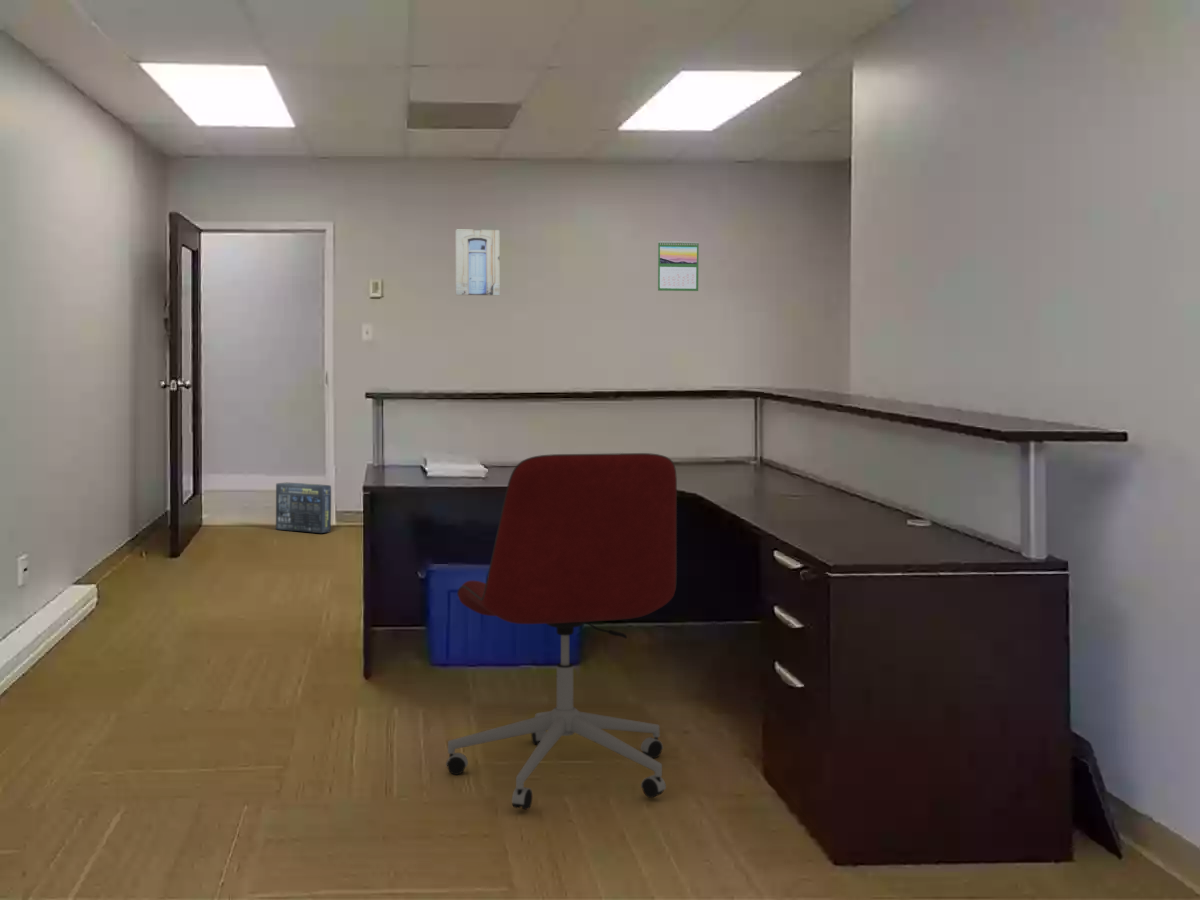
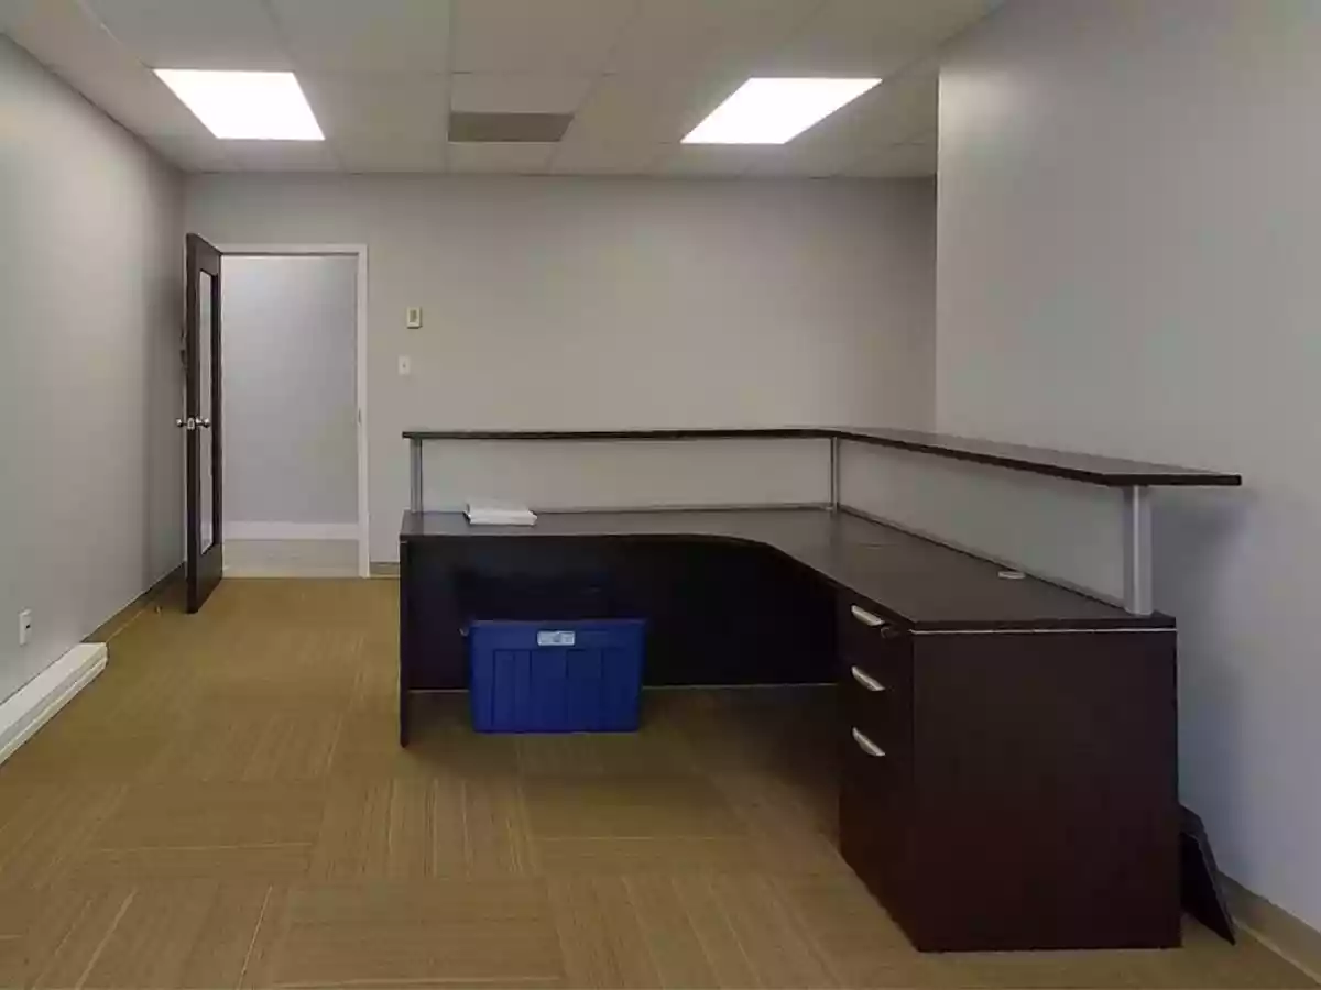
- office chair [445,452,678,810]
- calendar [657,240,700,292]
- wall art [455,228,500,296]
- box [275,481,332,534]
